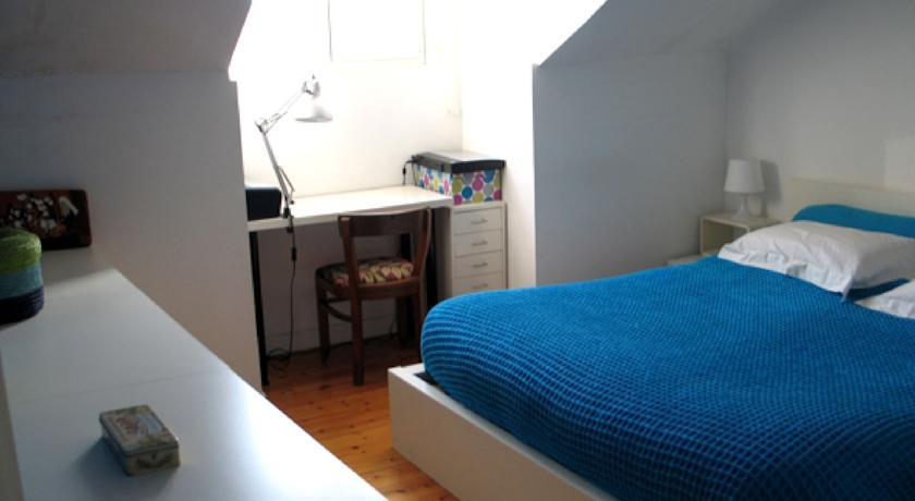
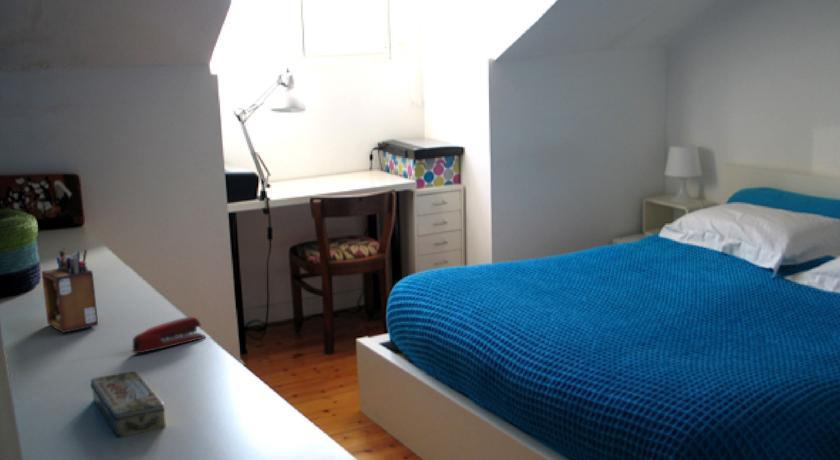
+ desk organizer [40,247,99,334]
+ stapler [131,316,207,354]
